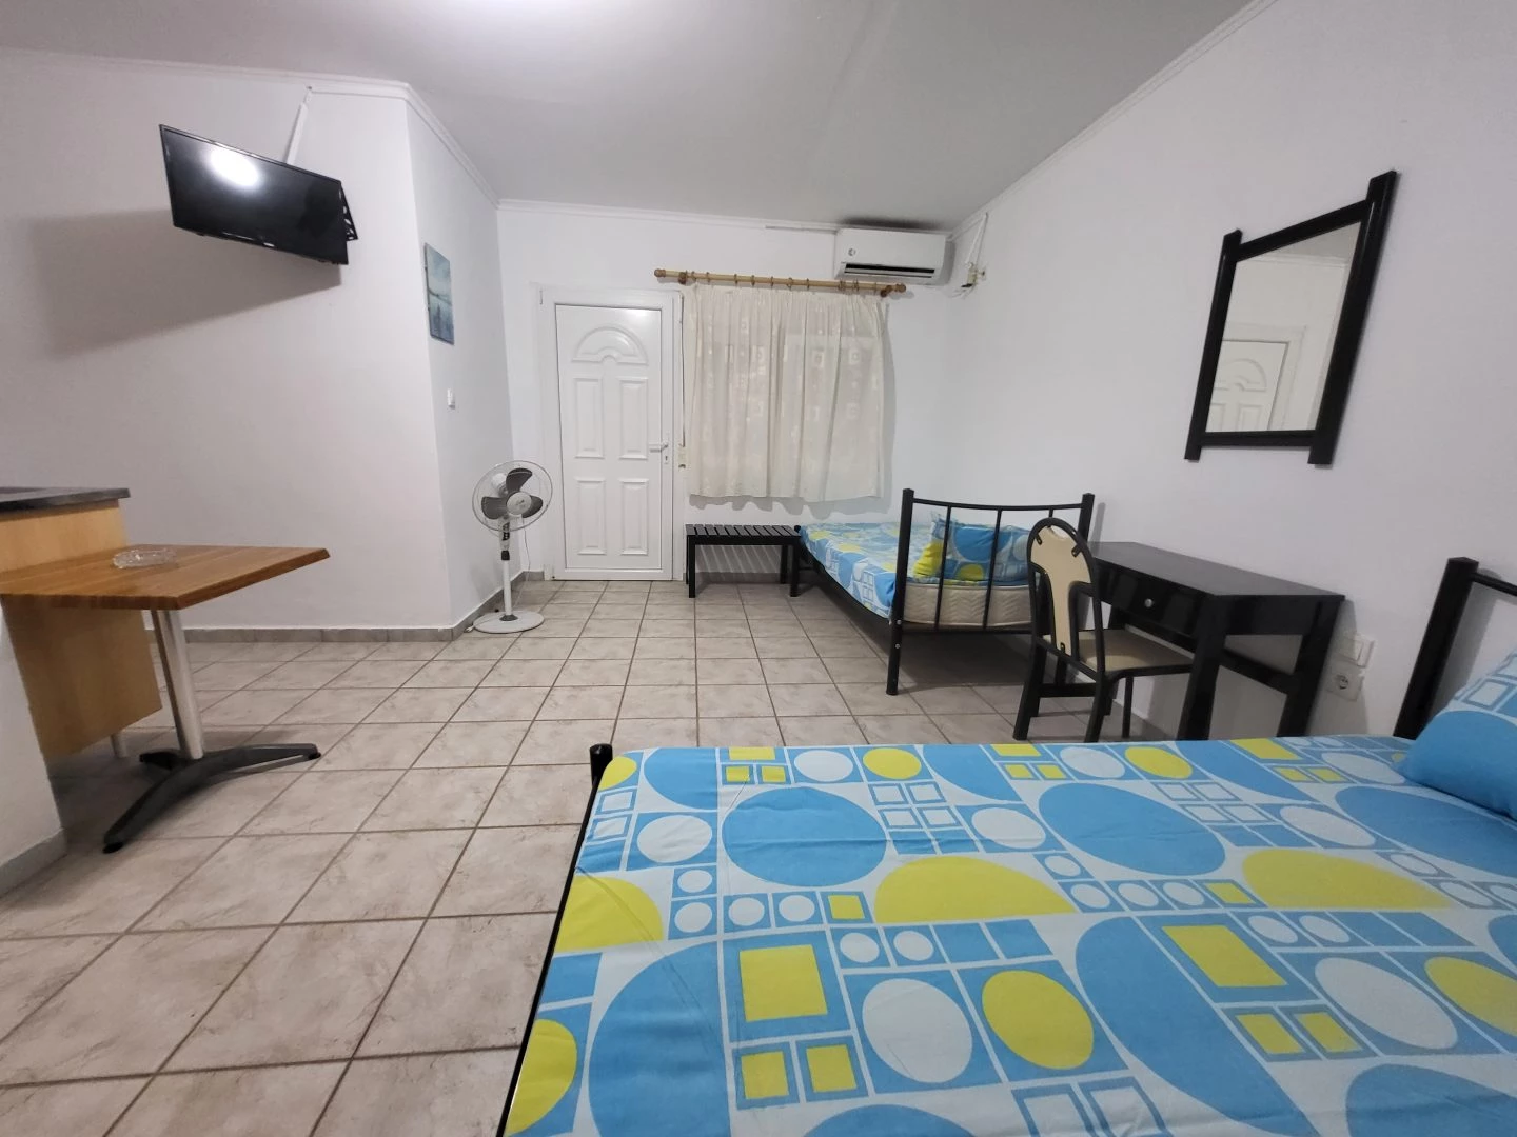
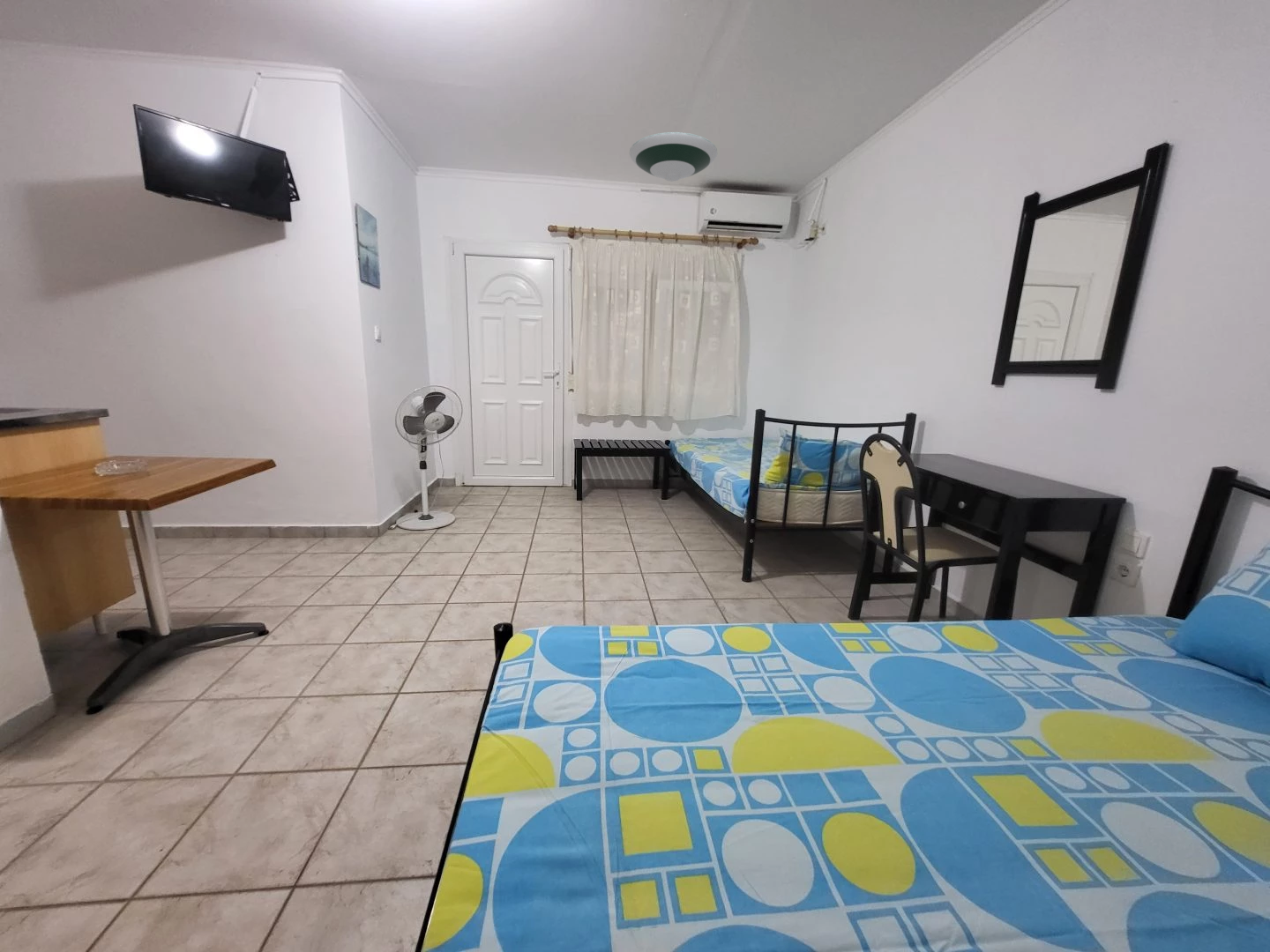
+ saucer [629,131,718,182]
